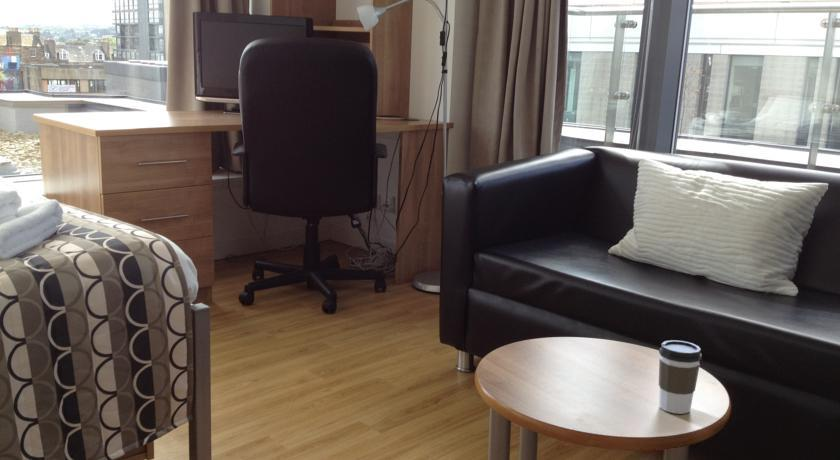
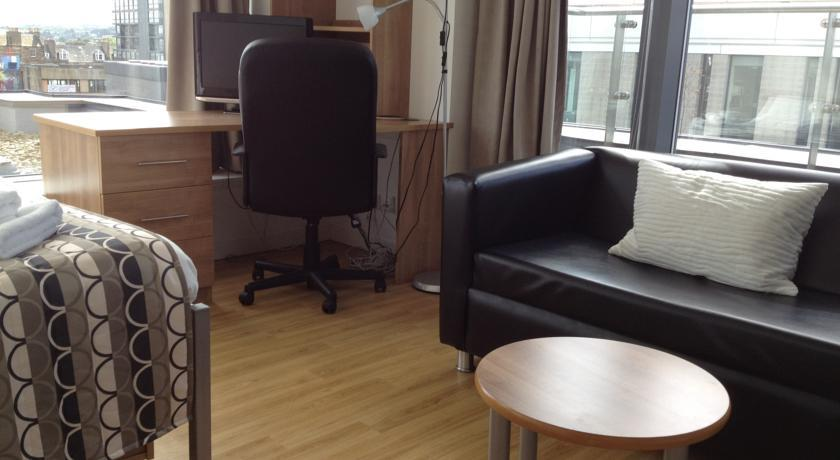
- coffee cup [658,339,703,415]
